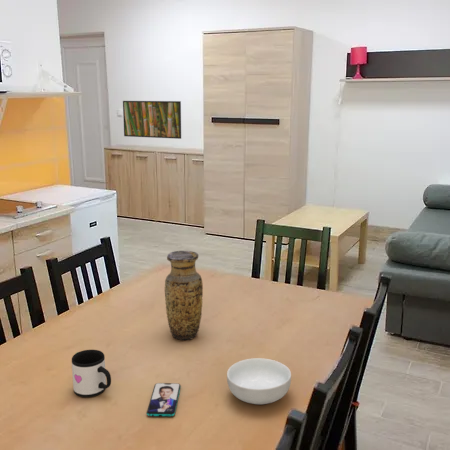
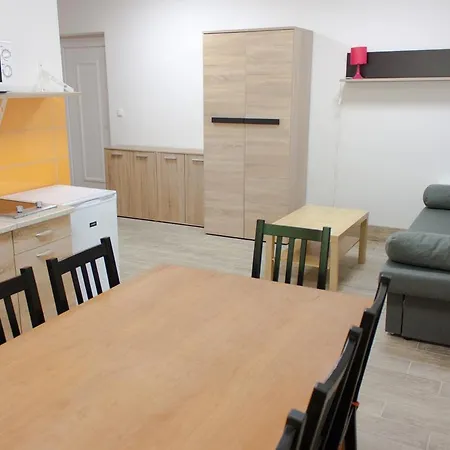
- cereal bowl [226,357,292,405]
- mug [71,349,112,398]
- vase [164,250,204,341]
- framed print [122,100,182,140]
- smartphone [146,382,182,417]
